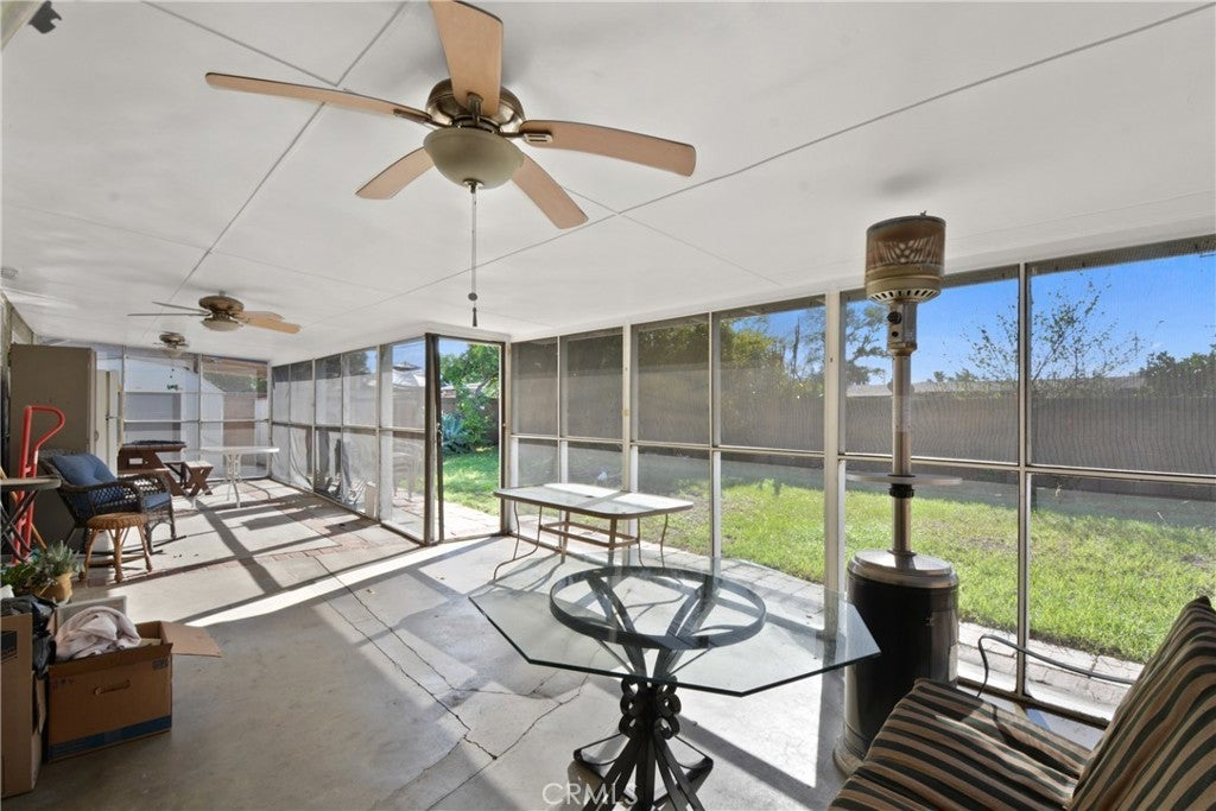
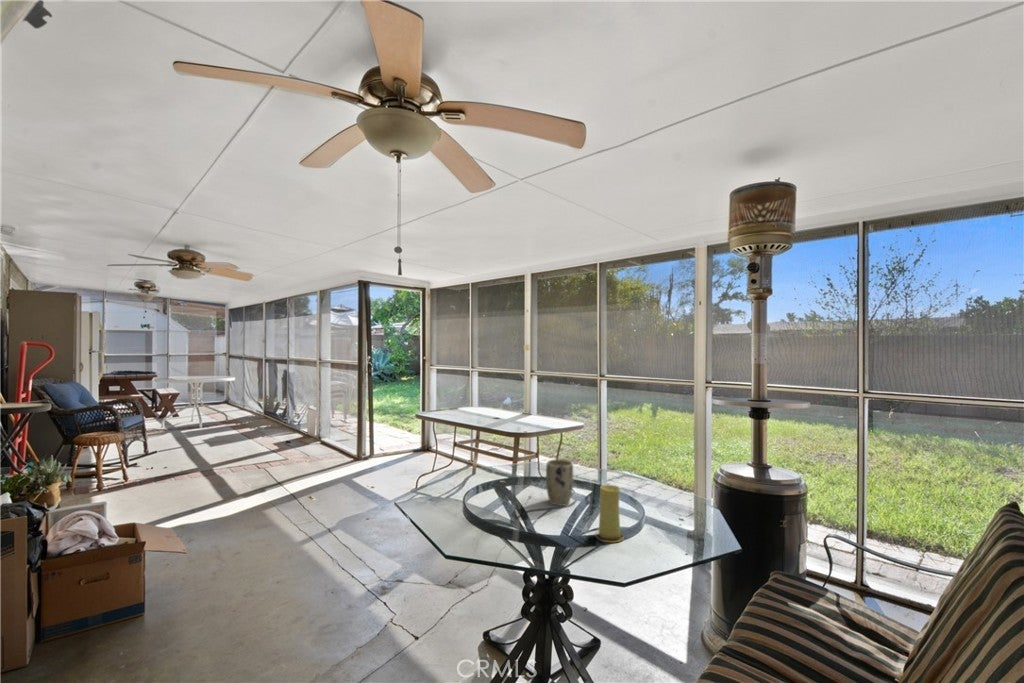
+ plant pot [545,458,574,507]
+ candle [594,484,625,544]
